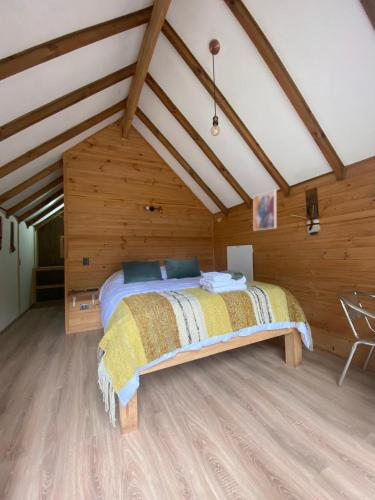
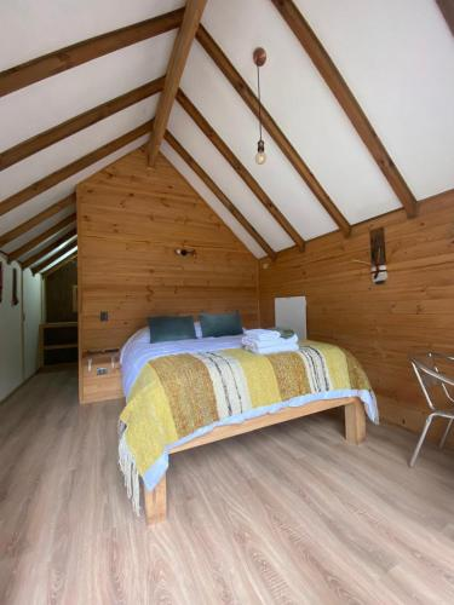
- wall art [252,189,277,231]
